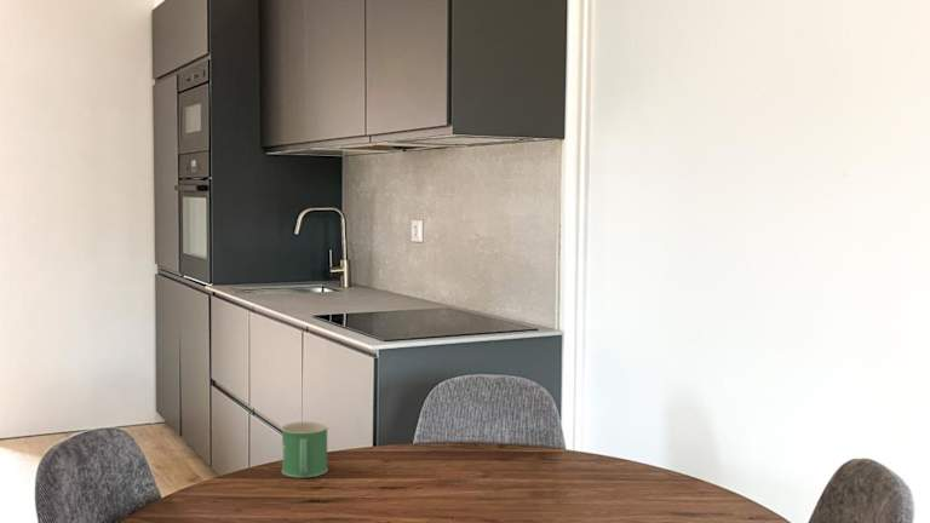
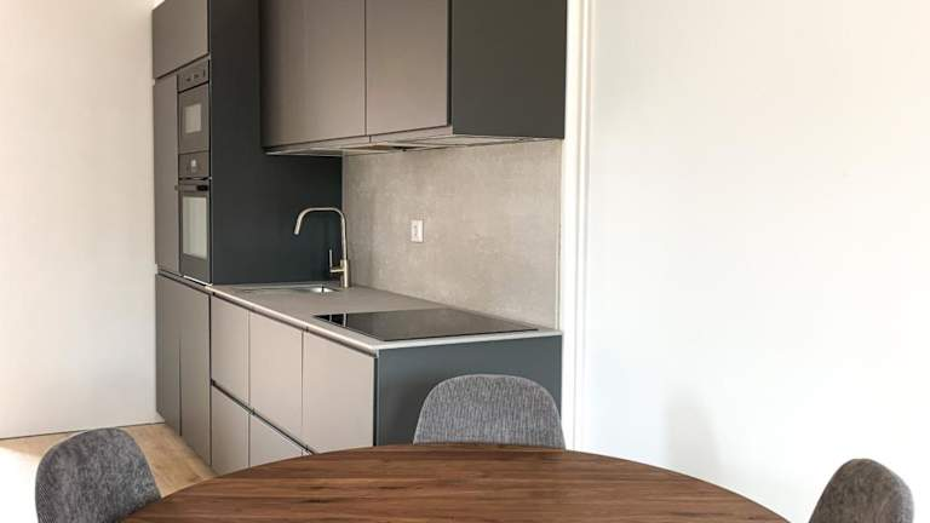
- mug [280,420,329,478]
